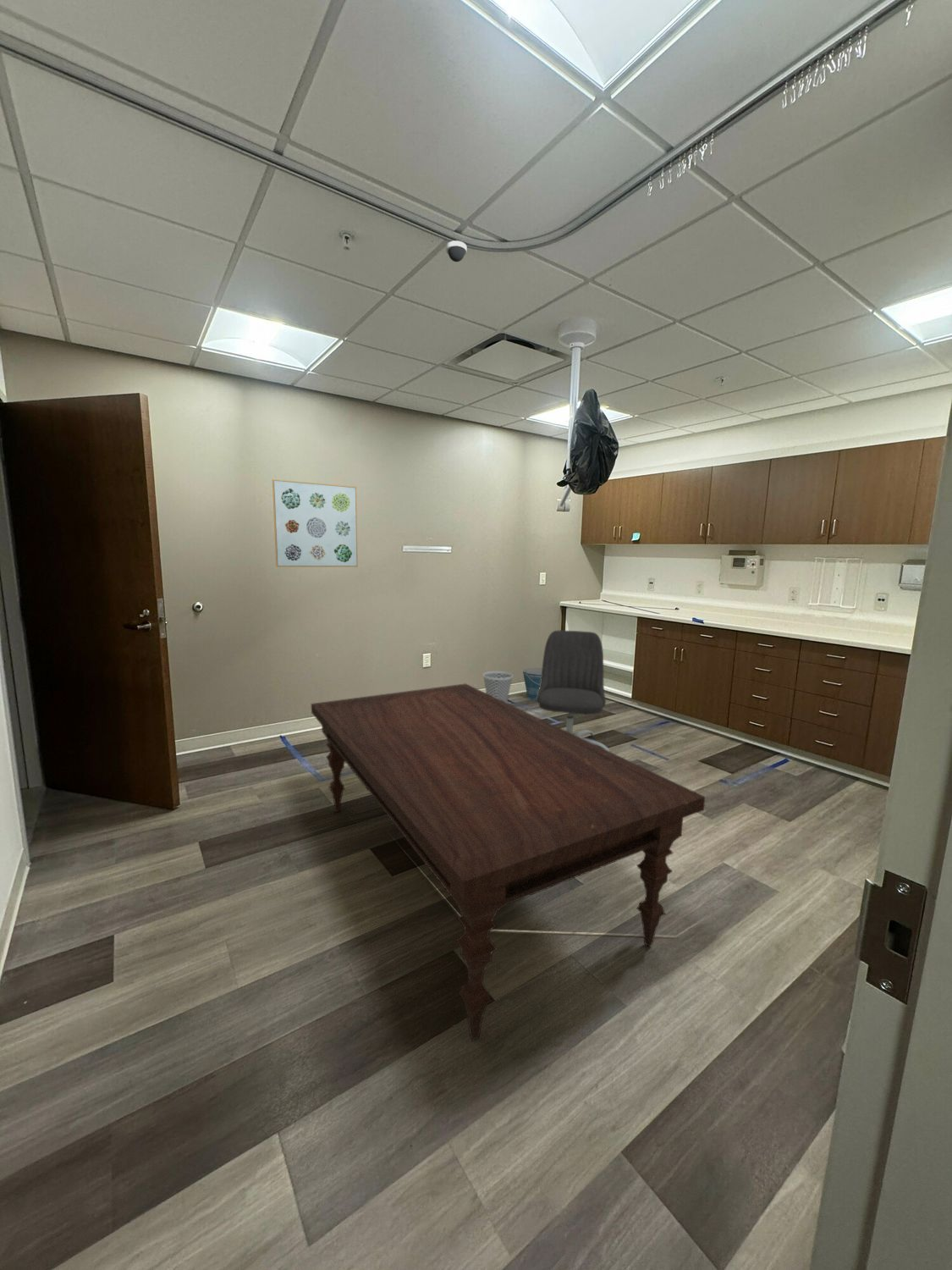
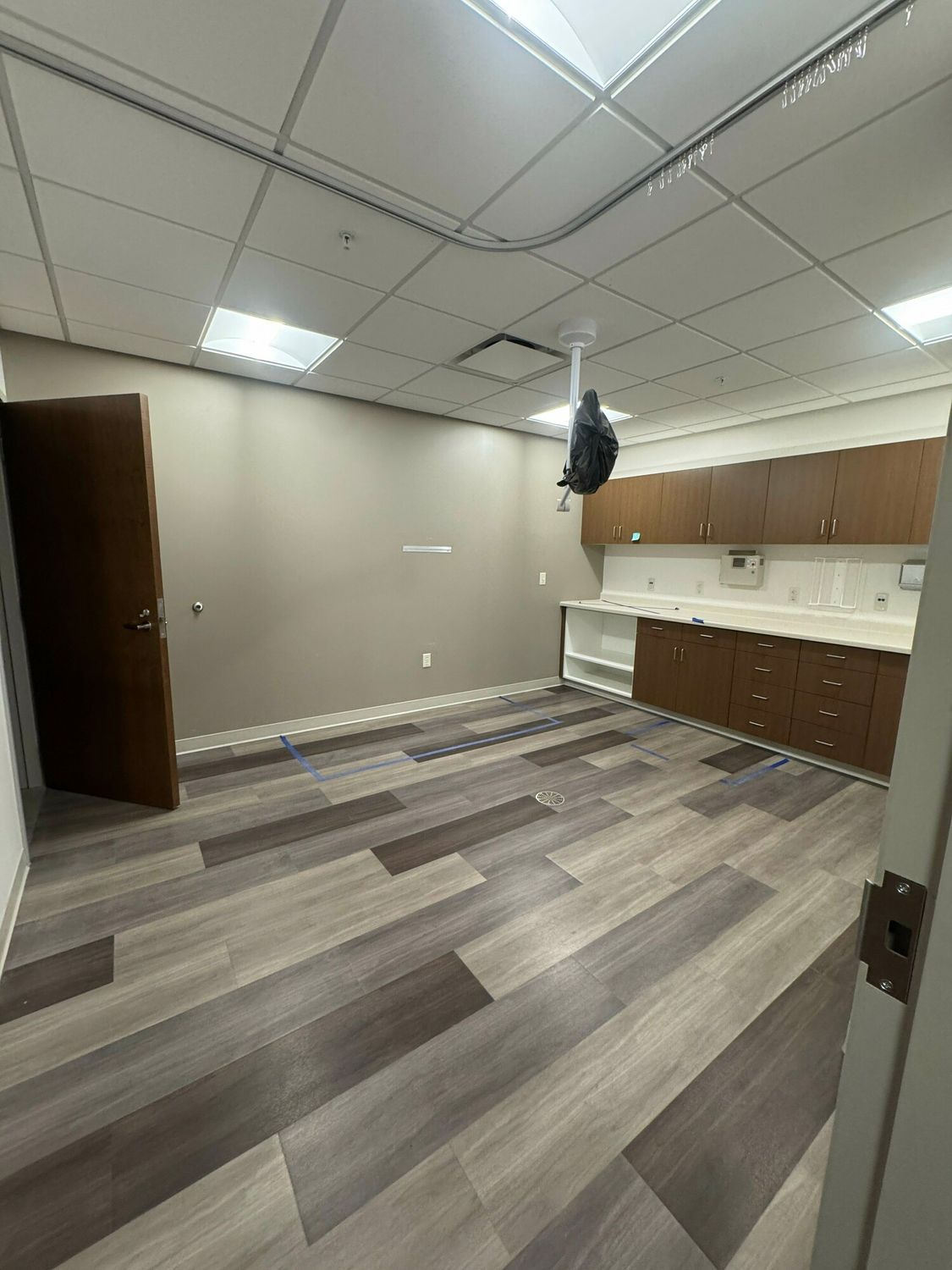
- office chair [537,630,611,752]
- dining table [311,682,706,1041]
- bucket [522,666,542,700]
- wall art [272,478,359,568]
- wastebasket [482,671,514,704]
- dome security camera [445,240,468,262]
